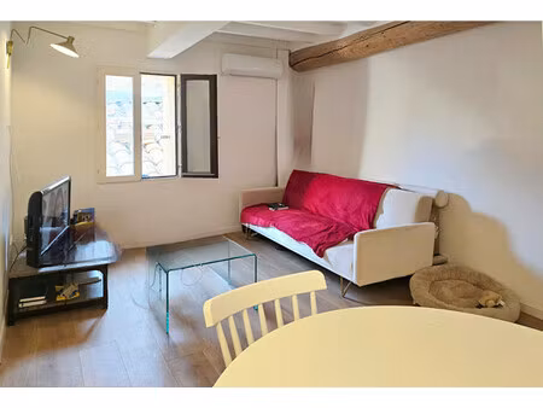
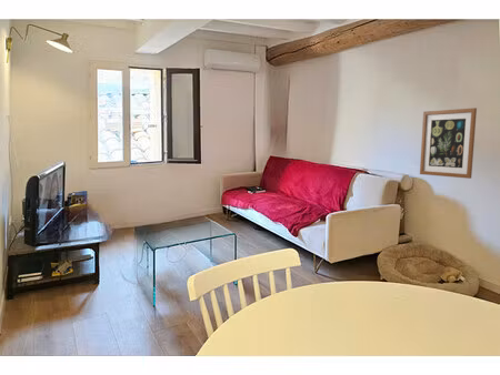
+ wall art [419,107,478,180]
